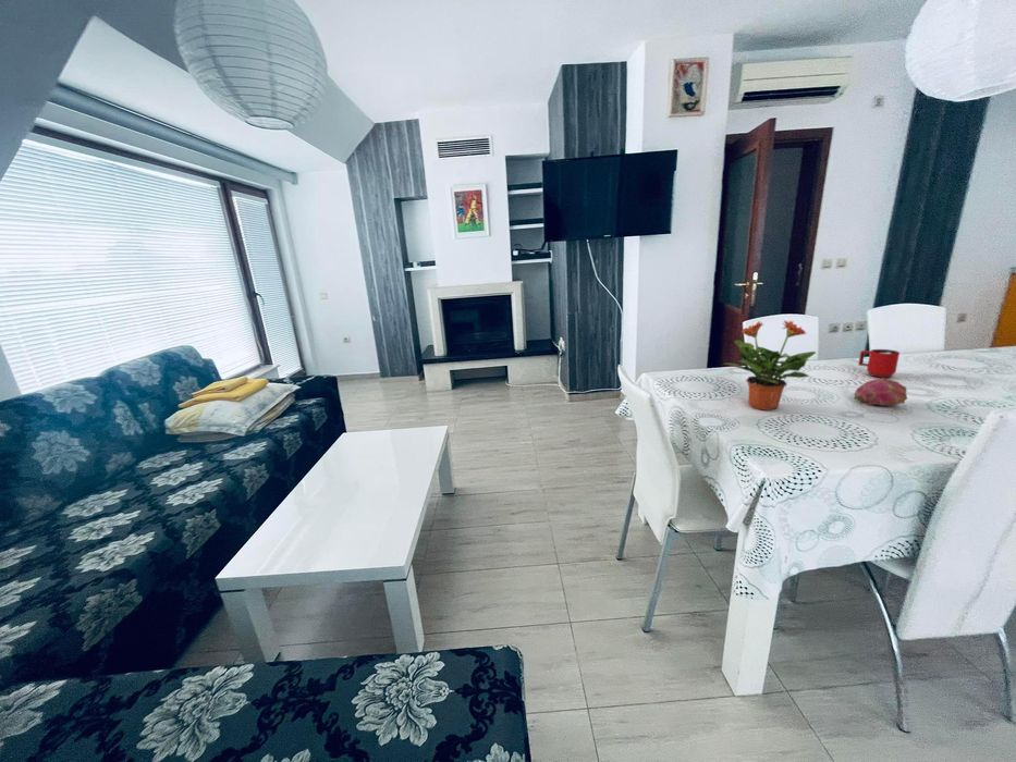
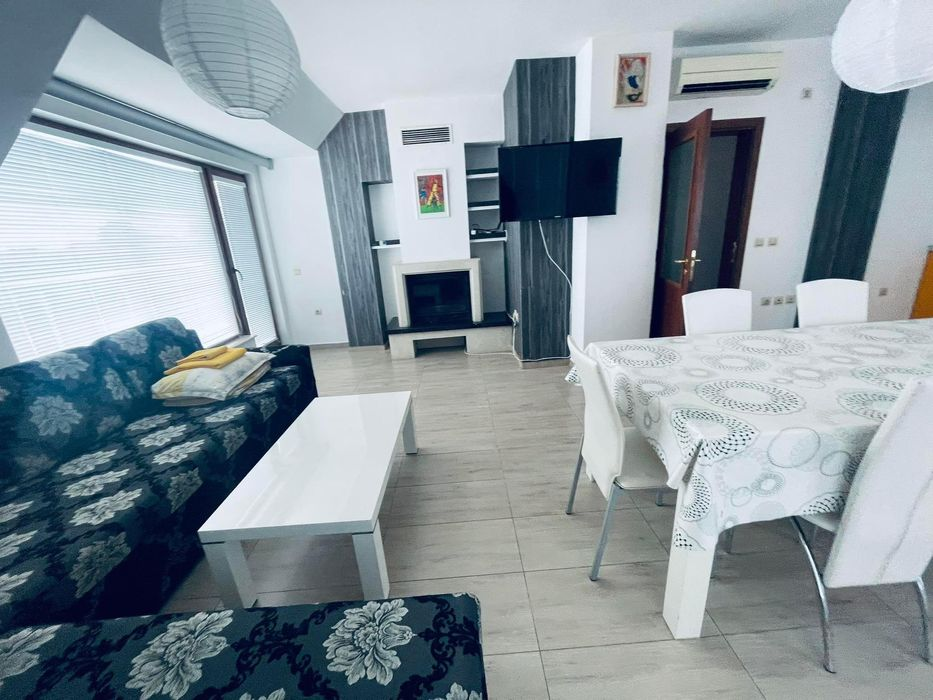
- potted plant [723,320,817,411]
- mug [857,348,901,379]
- fruit [853,378,908,407]
